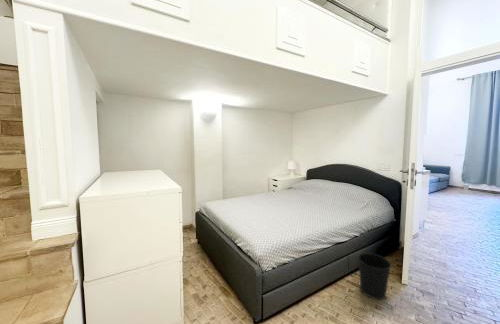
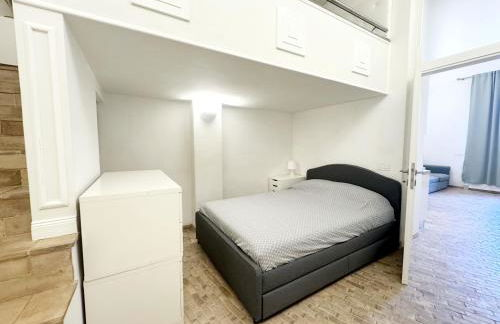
- wastebasket [357,252,392,301]
